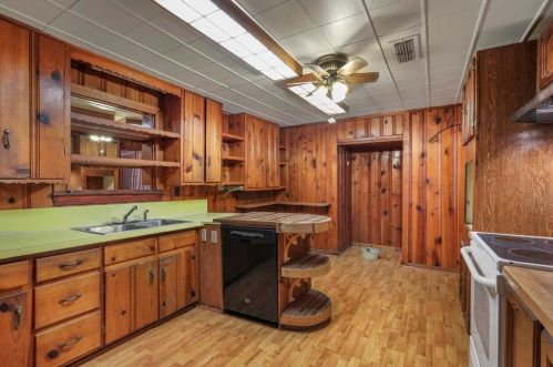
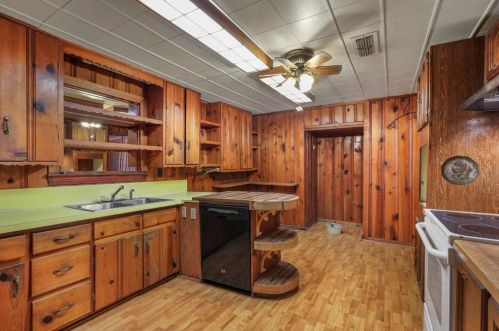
+ decorative plate [440,154,480,186]
